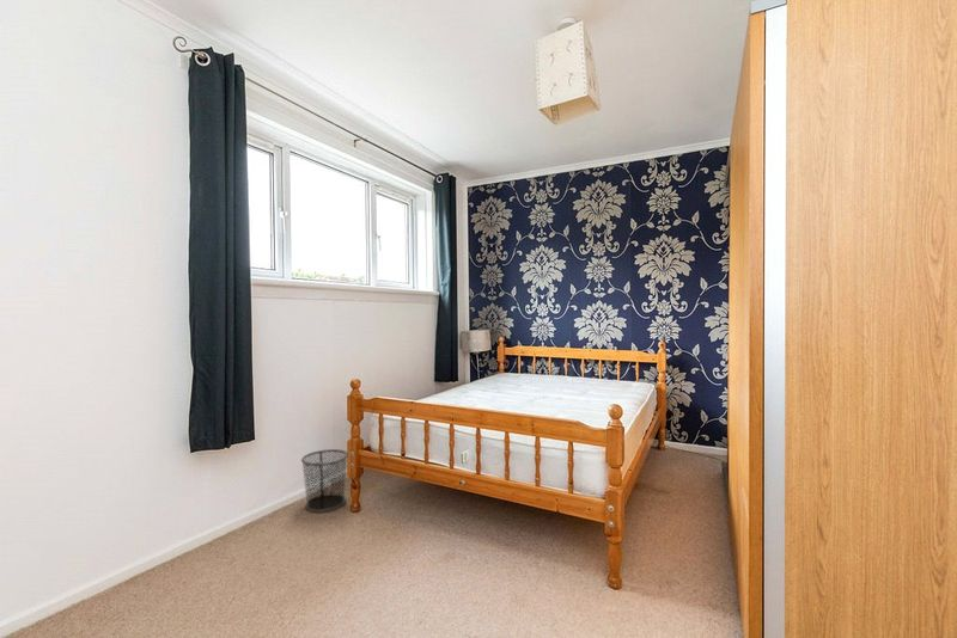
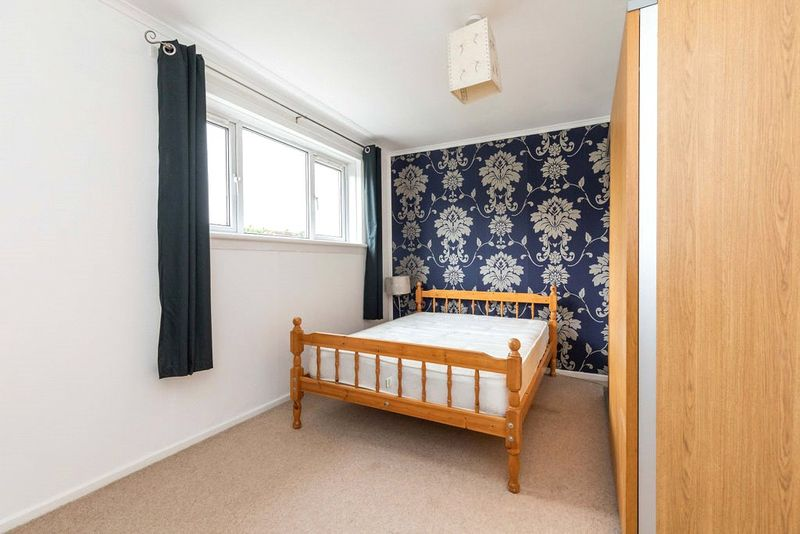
- waste bin [300,448,349,513]
